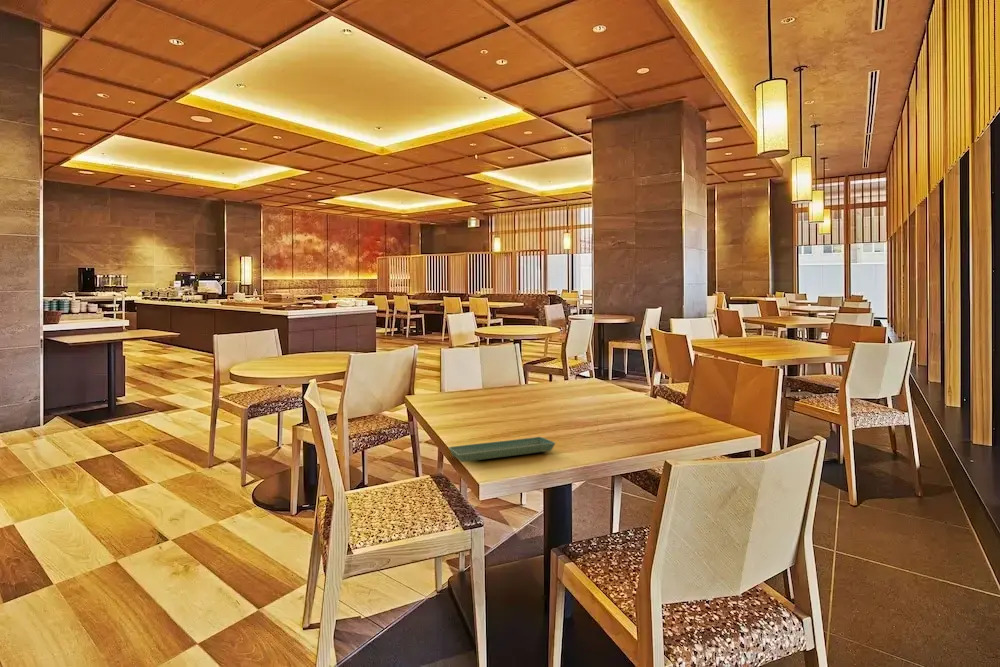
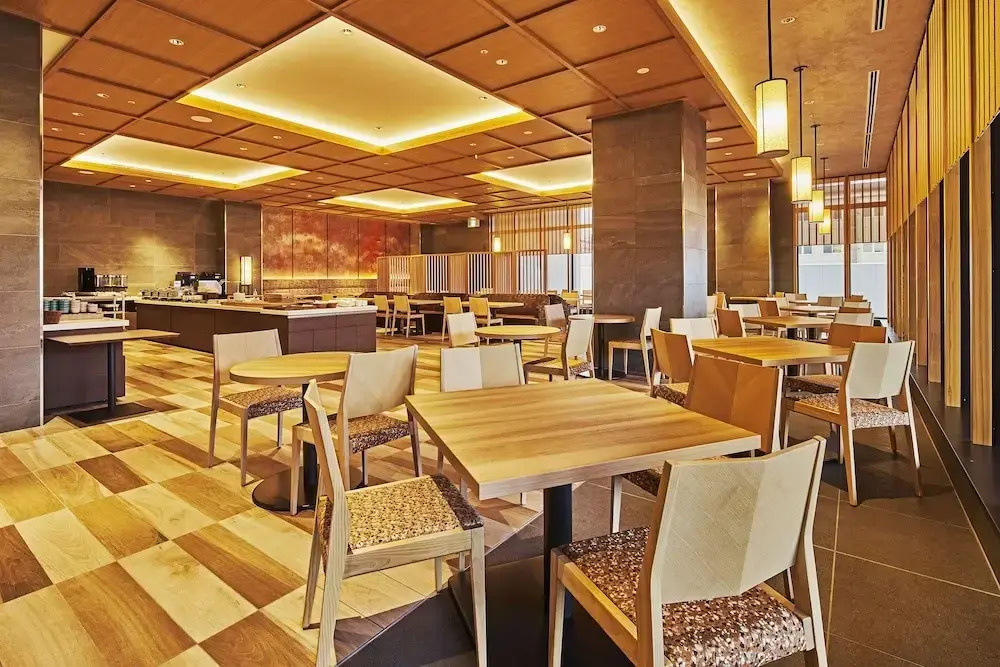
- saucer [447,436,556,463]
